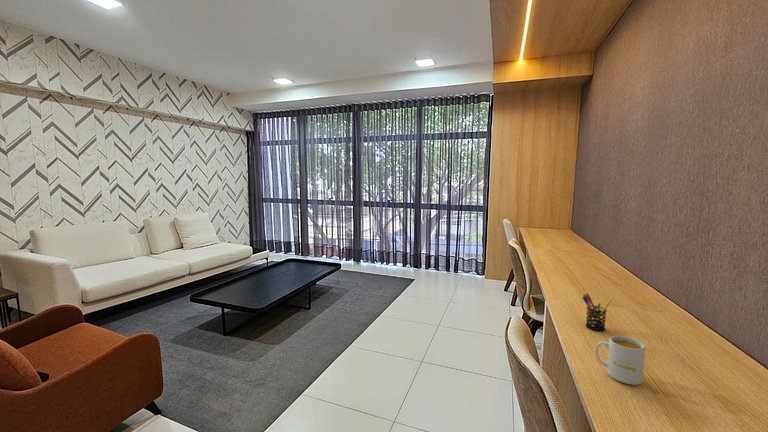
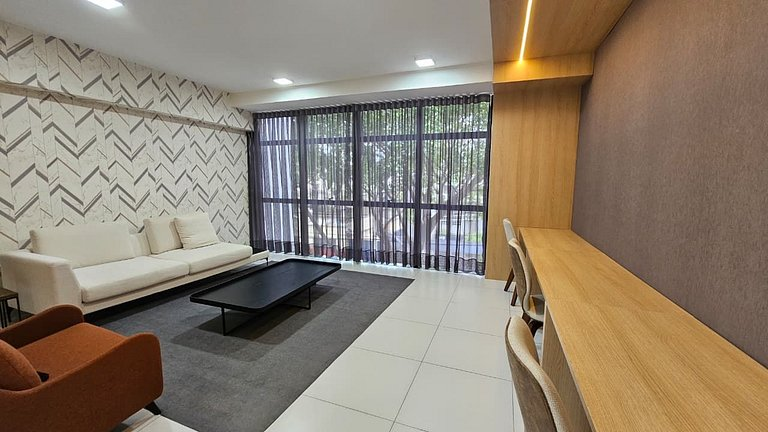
- mug [595,335,646,386]
- pen holder [581,292,612,332]
